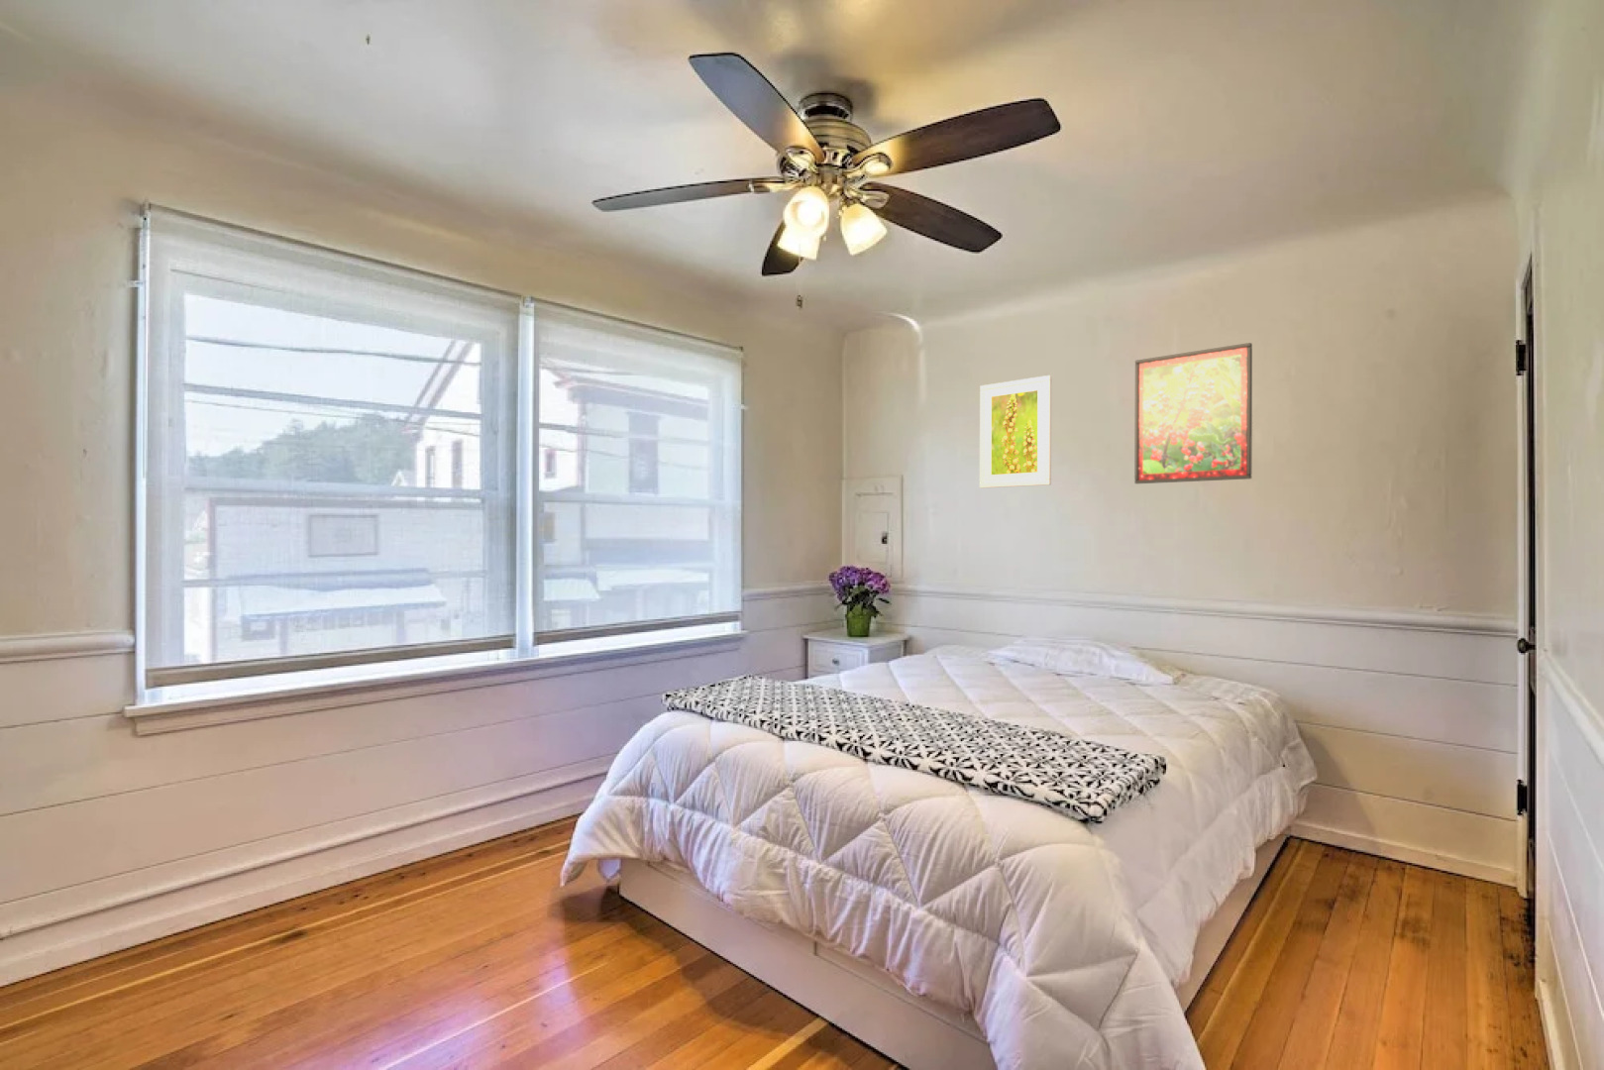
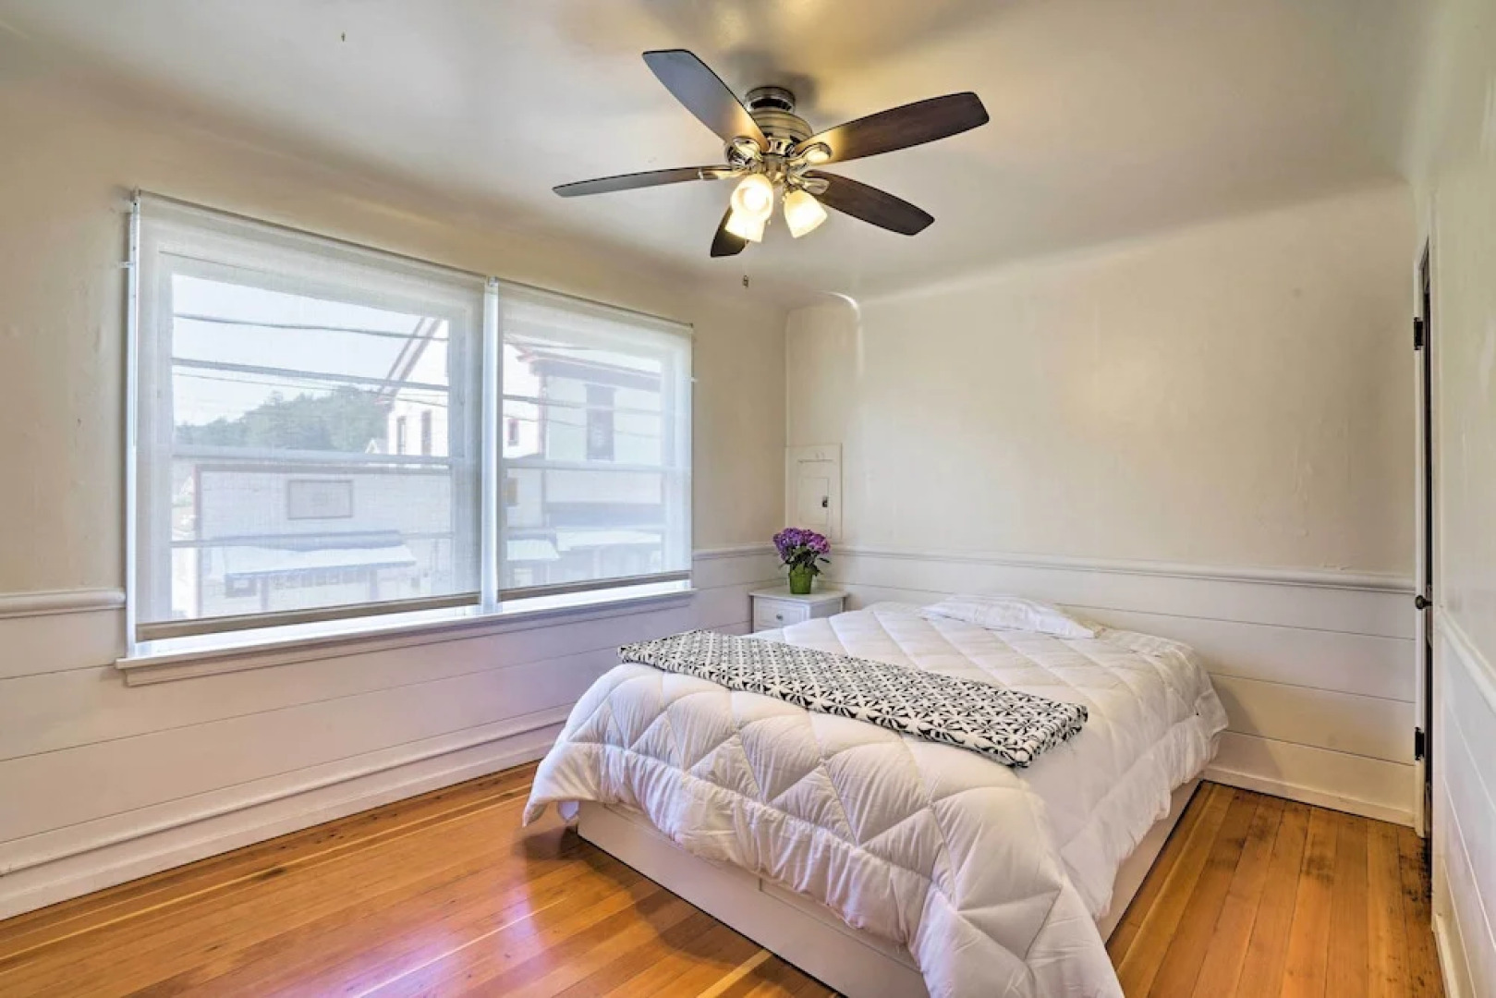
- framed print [1133,342,1253,485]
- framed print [979,375,1052,490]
